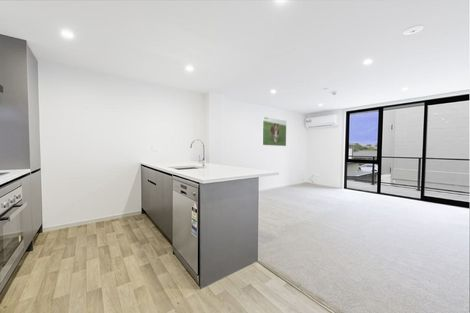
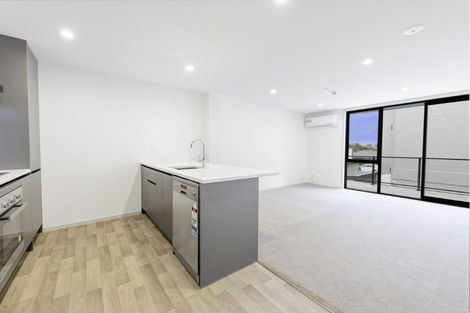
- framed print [261,116,287,147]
